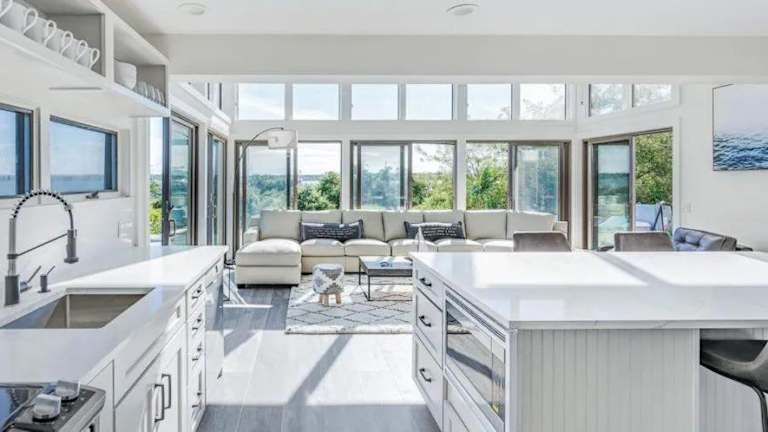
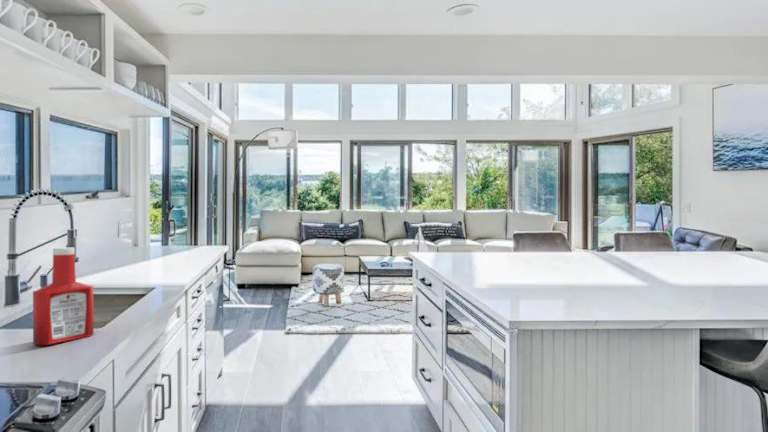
+ soap bottle [32,247,95,346]
